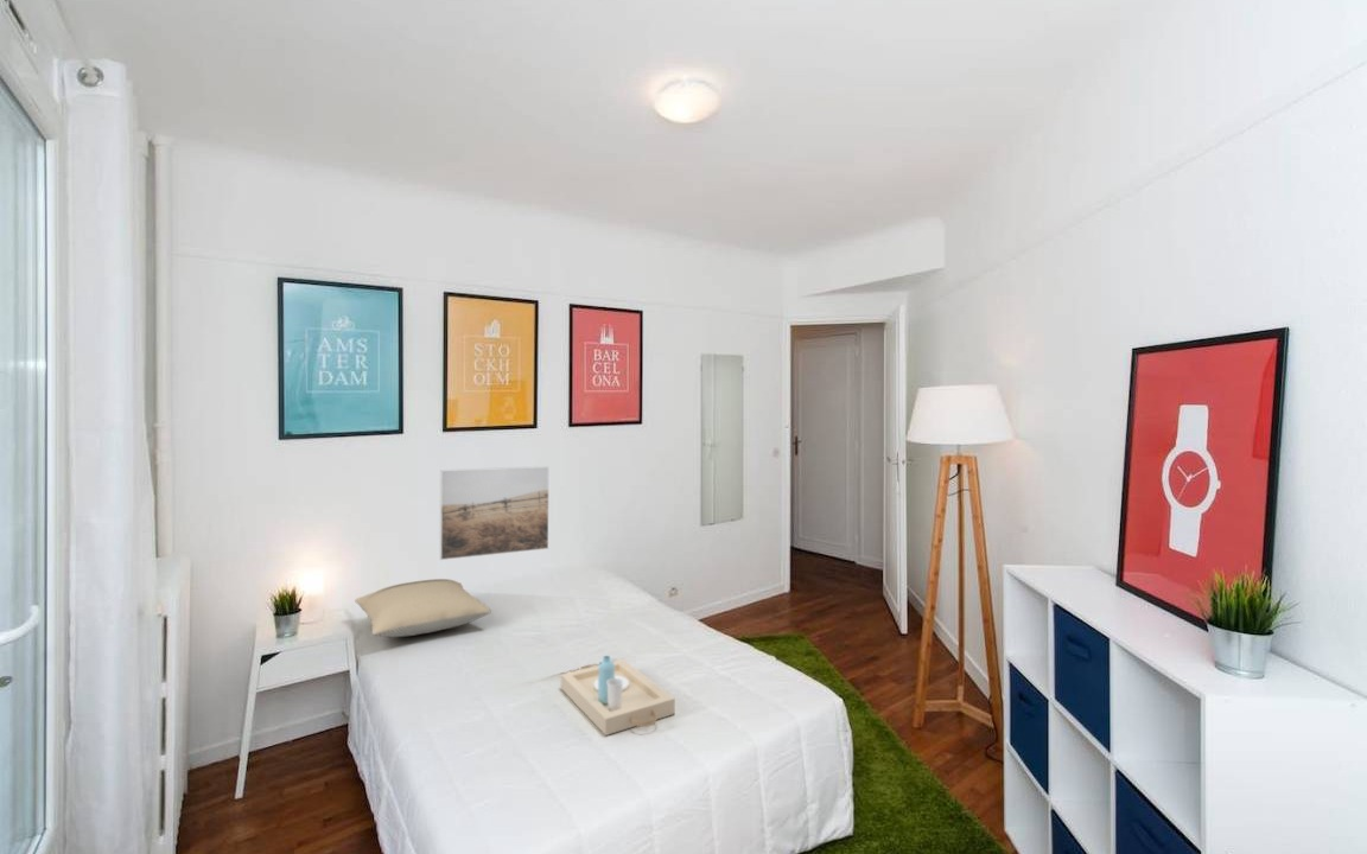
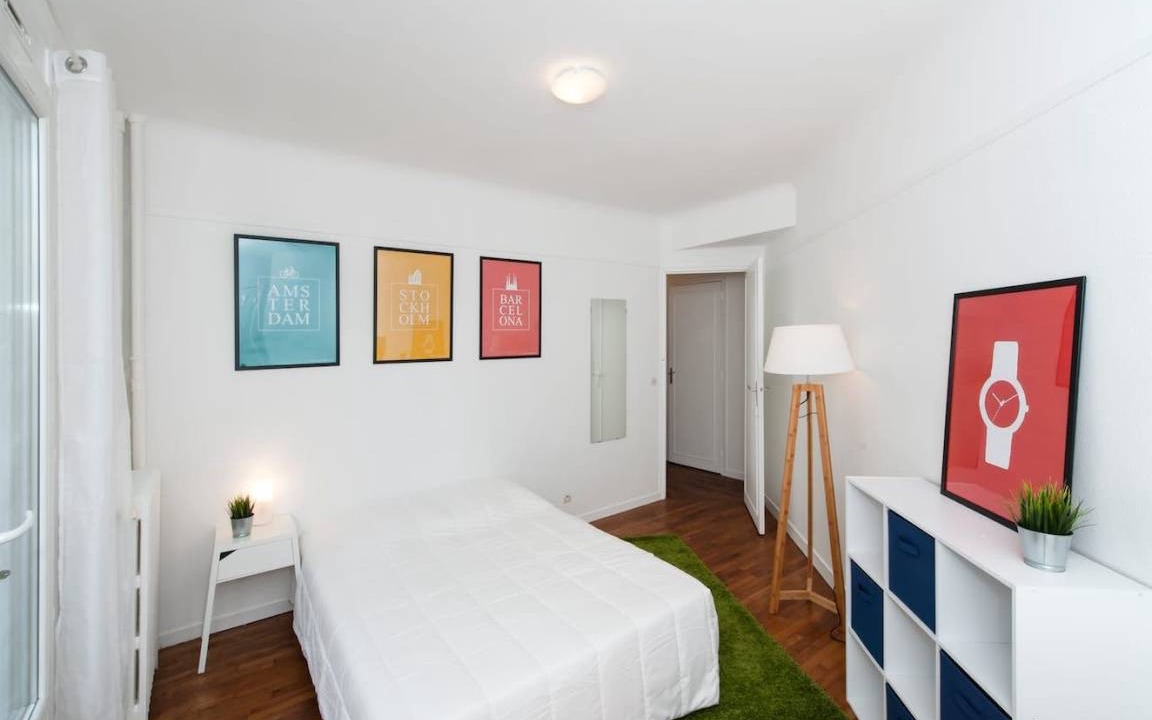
- serving tray [560,655,676,737]
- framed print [439,465,551,561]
- pillow [354,578,492,638]
